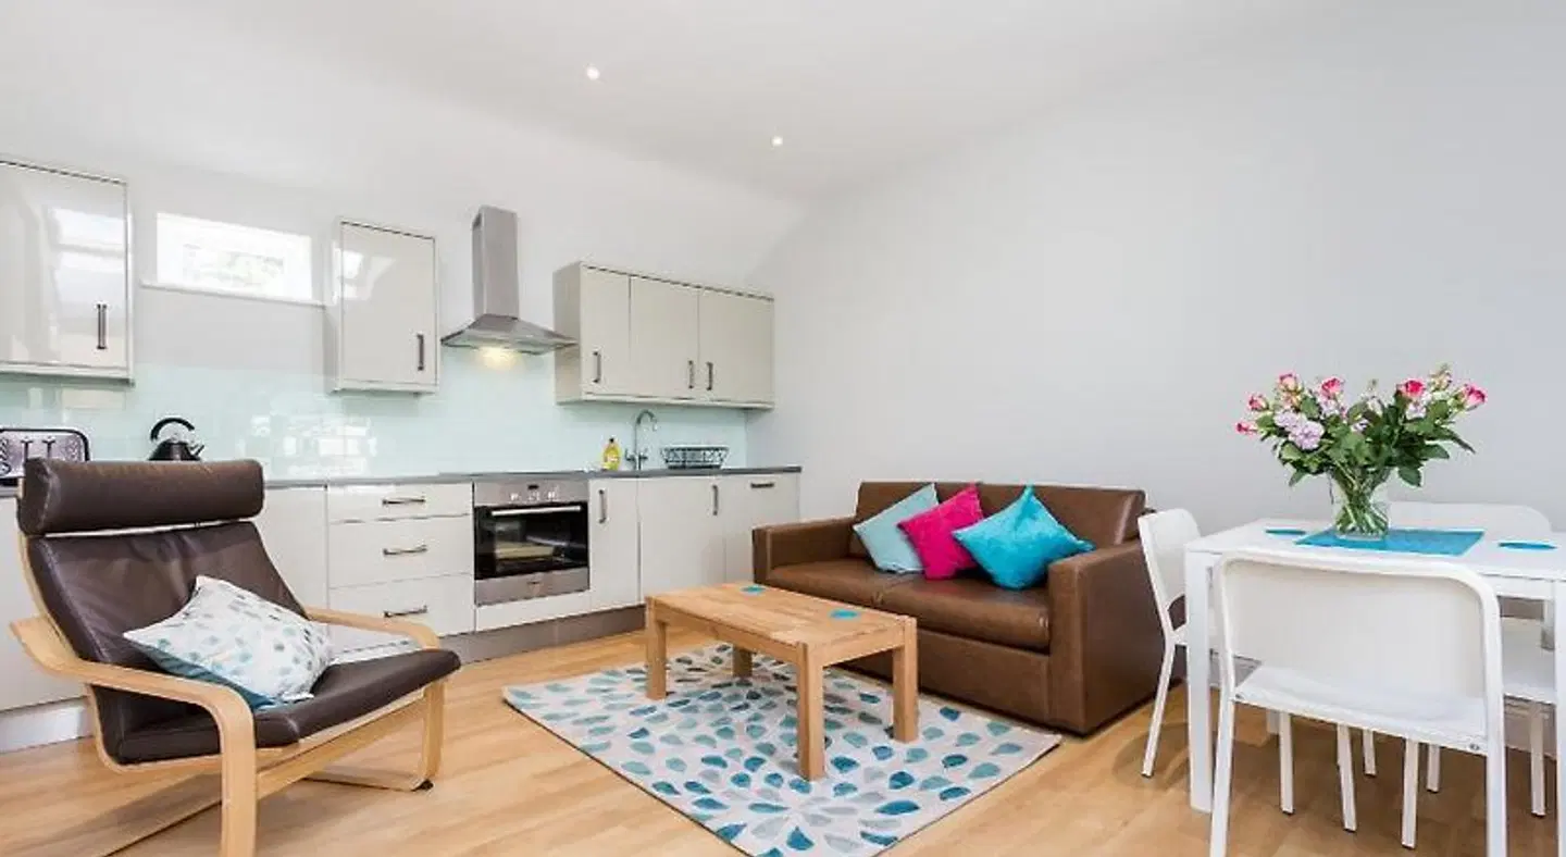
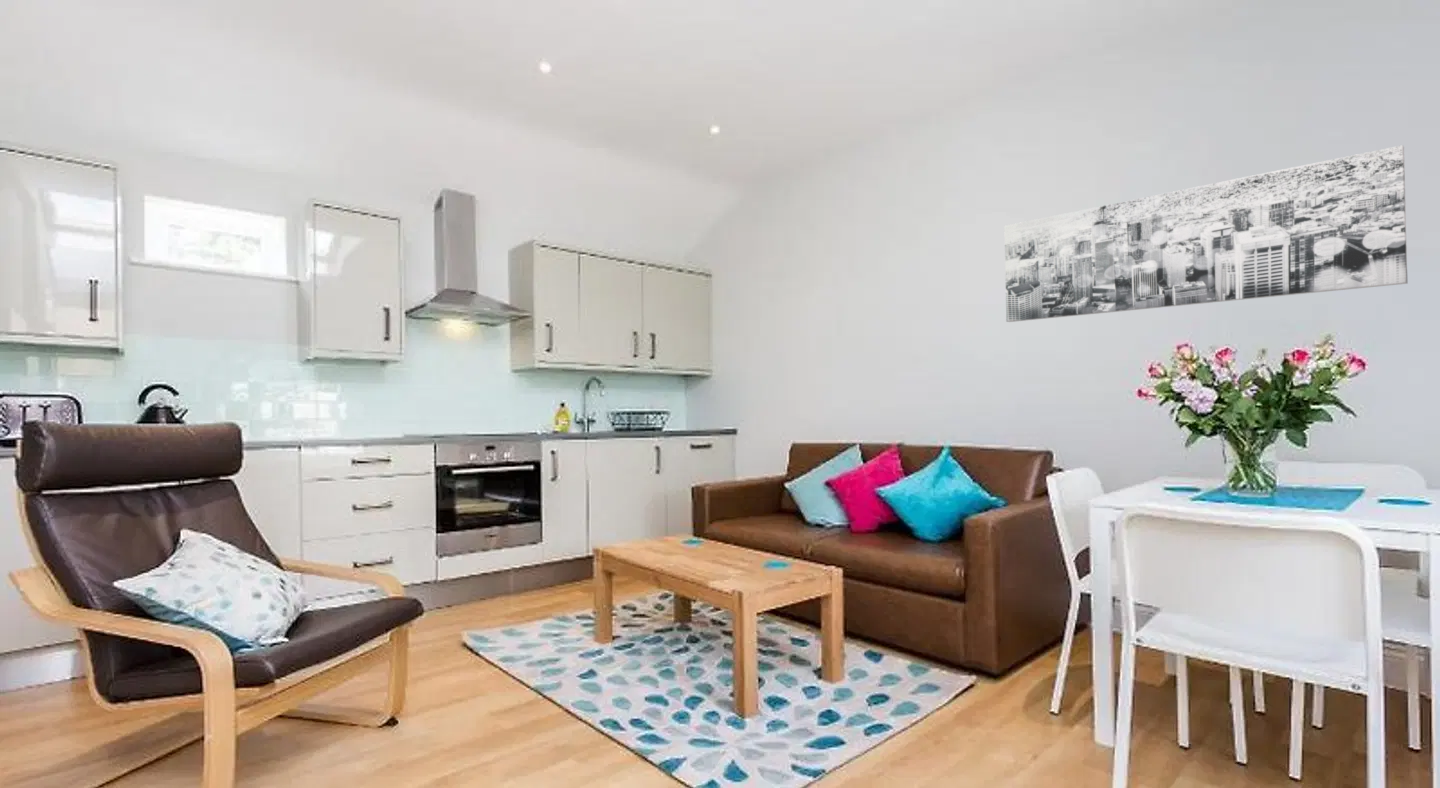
+ wall art [1003,144,1408,323]
